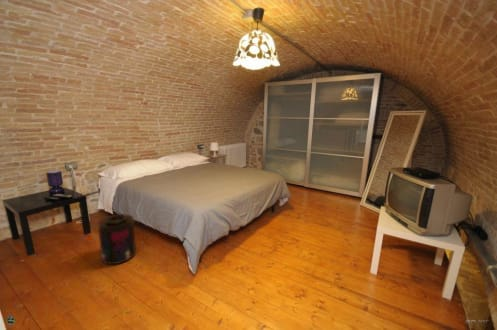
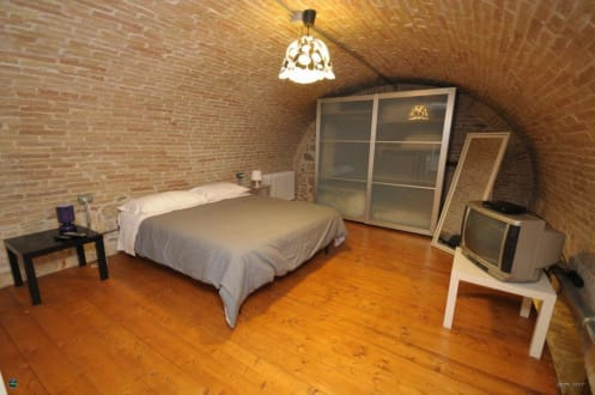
- supplement container [97,213,137,266]
